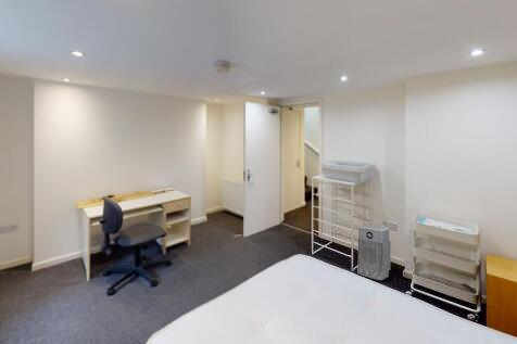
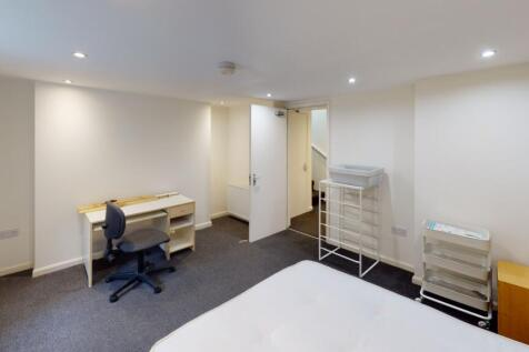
- air purifier [356,224,392,281]
